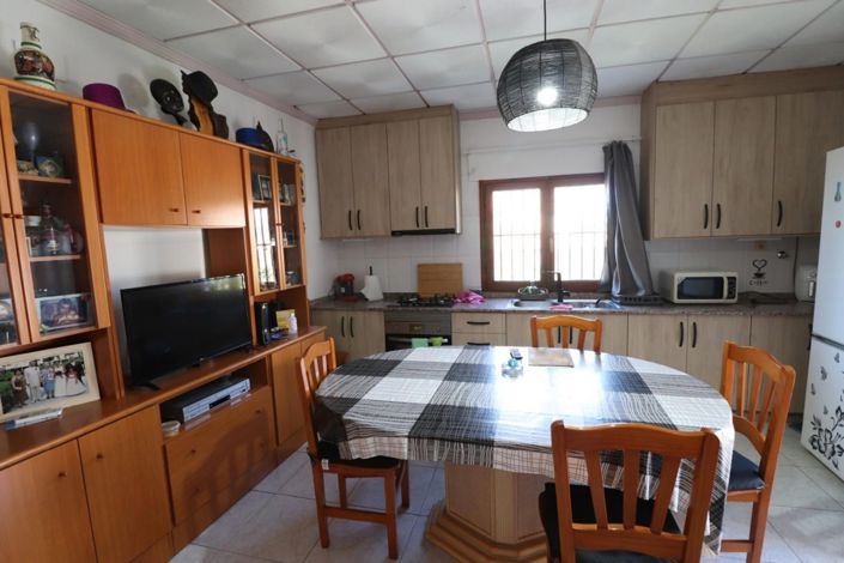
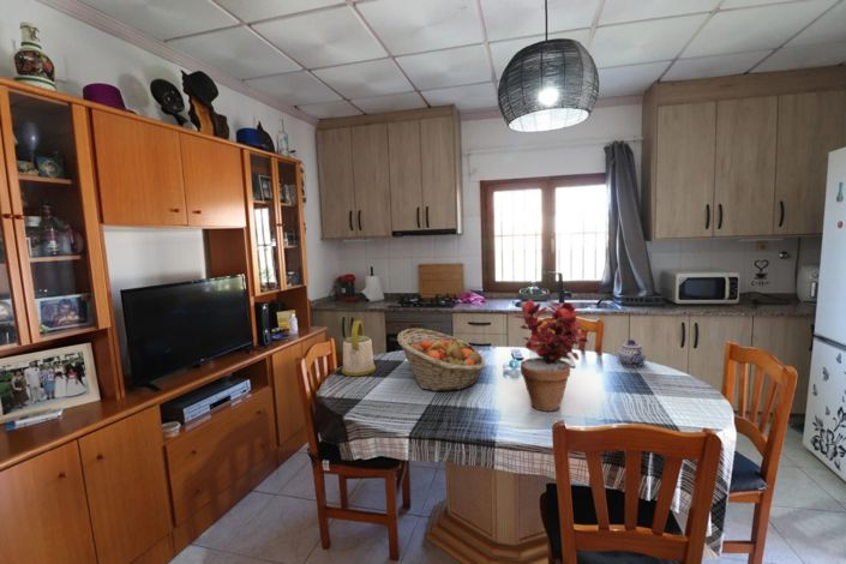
+ kettle [341,319,377,377]
+ potted plant [510,299,589,413]
+ fruit basket [396,328,487,392]
+ teapot [617,338,647,367]
